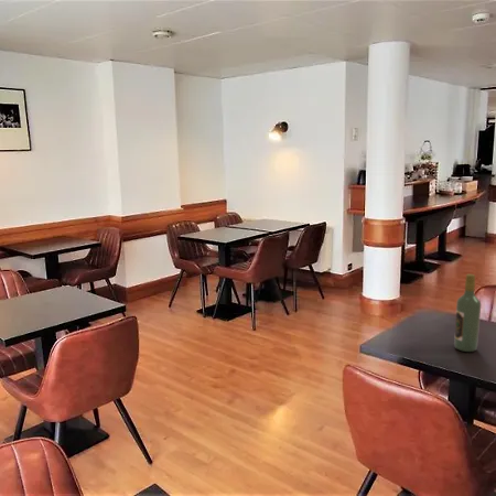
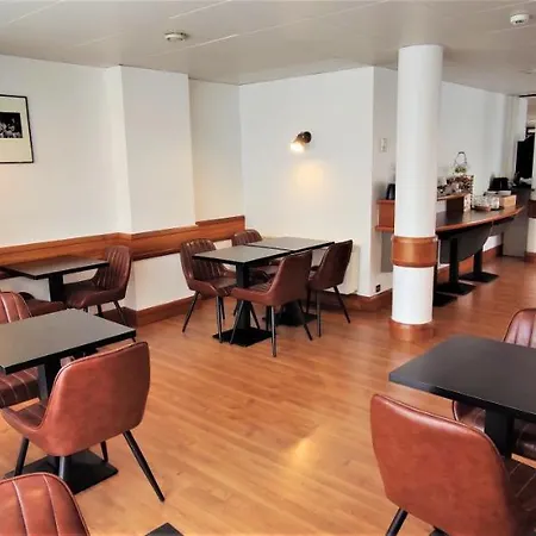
- wine bottle [453,273,482,353]
